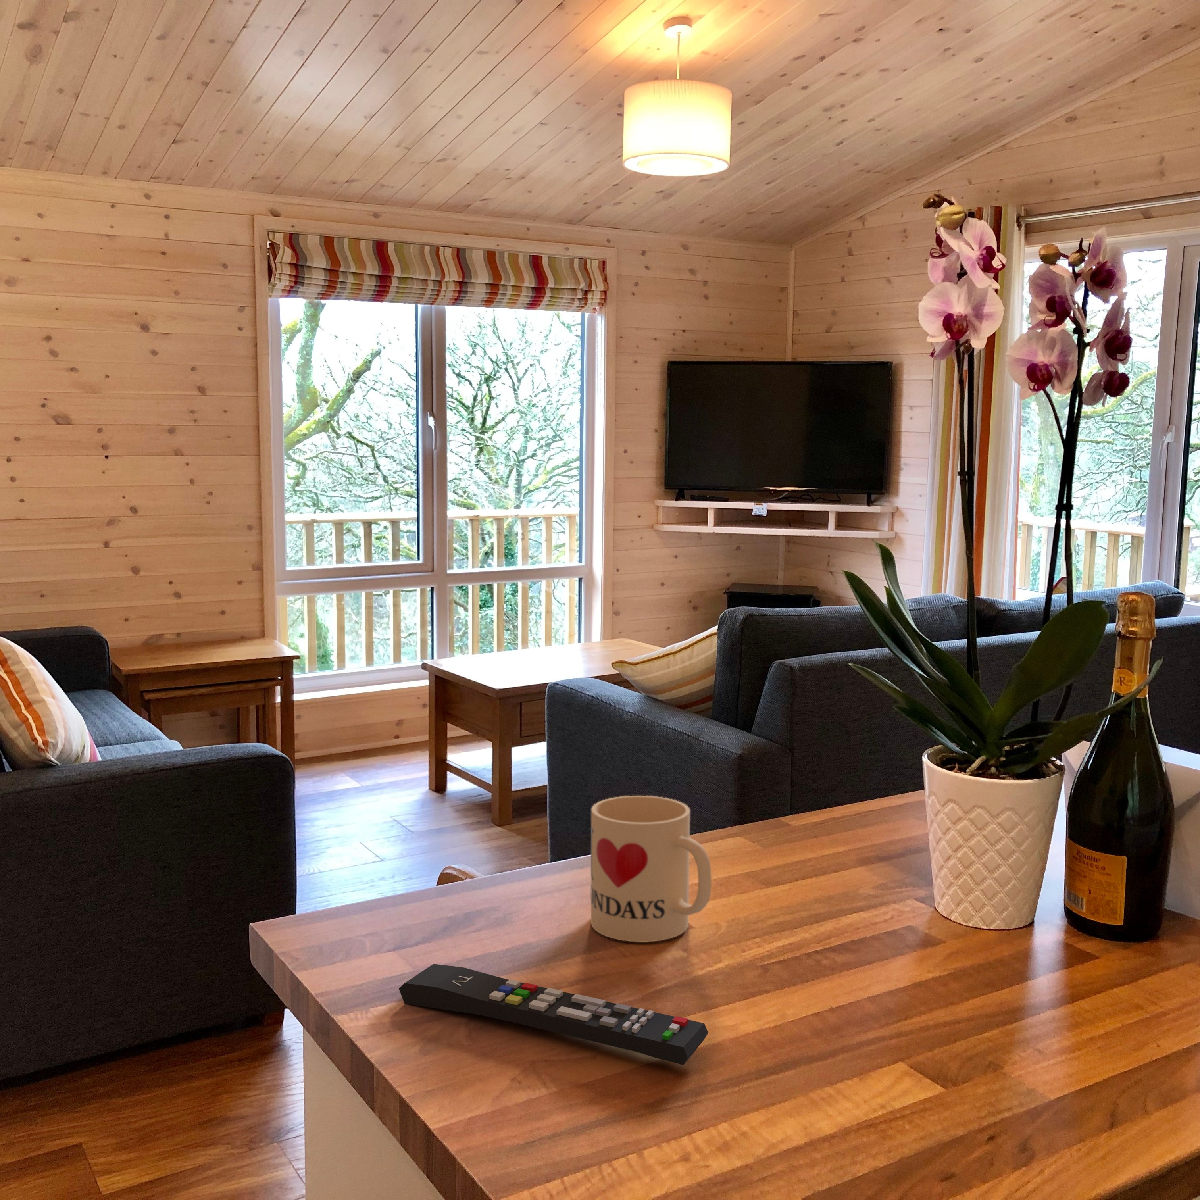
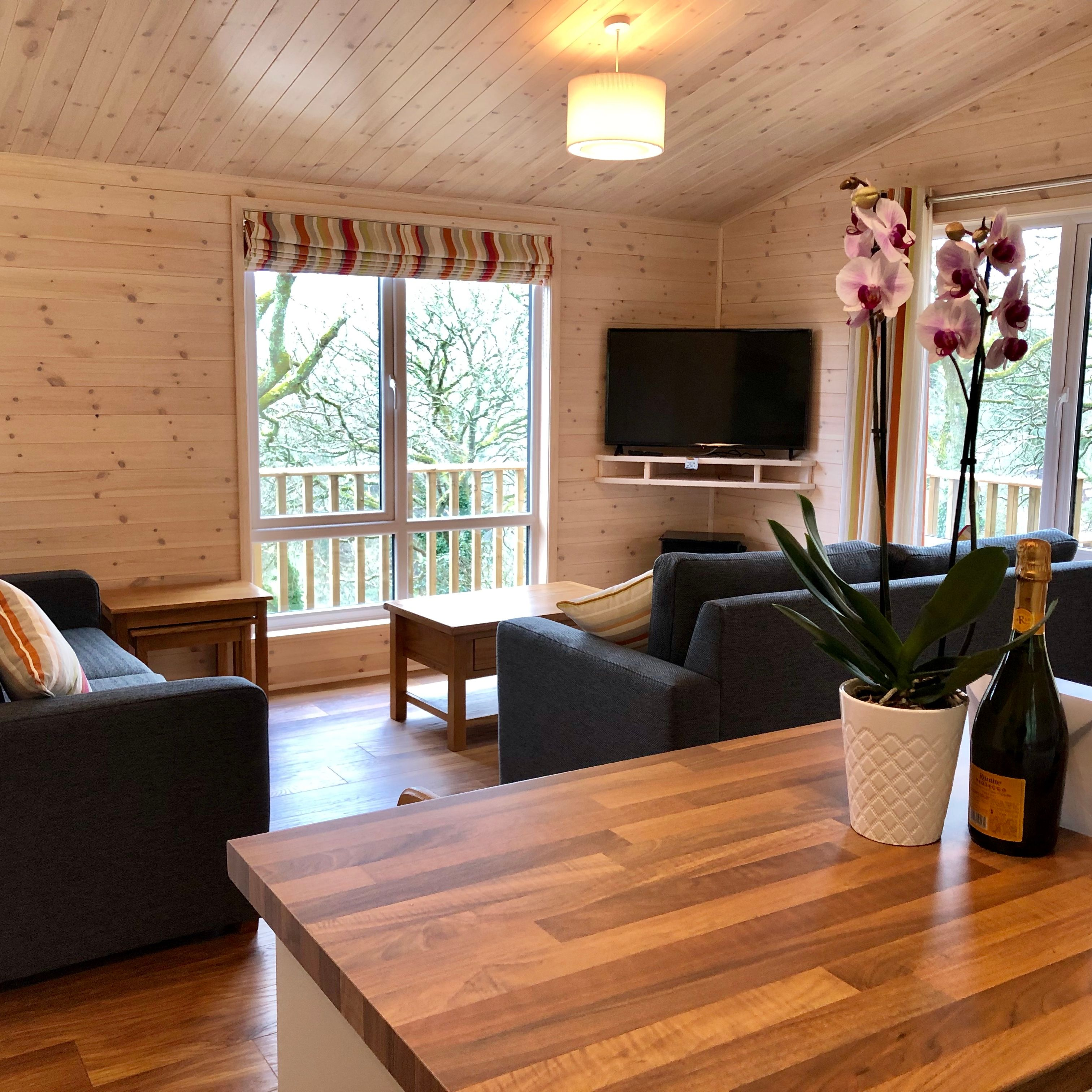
- mug [590,796,712,943]
- remote control [399,964,709,1066]
